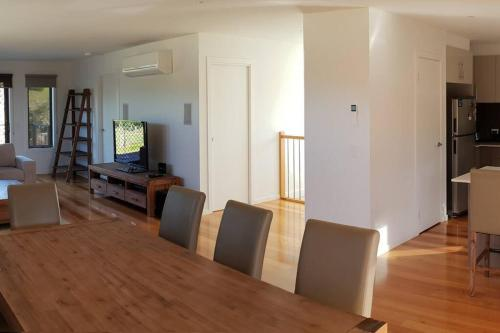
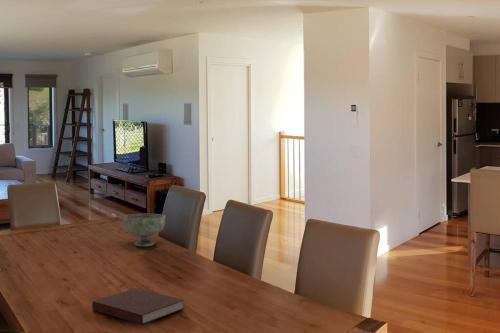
+ bowl [123,213,166,247]
+ notebook [91,287,185,326]
